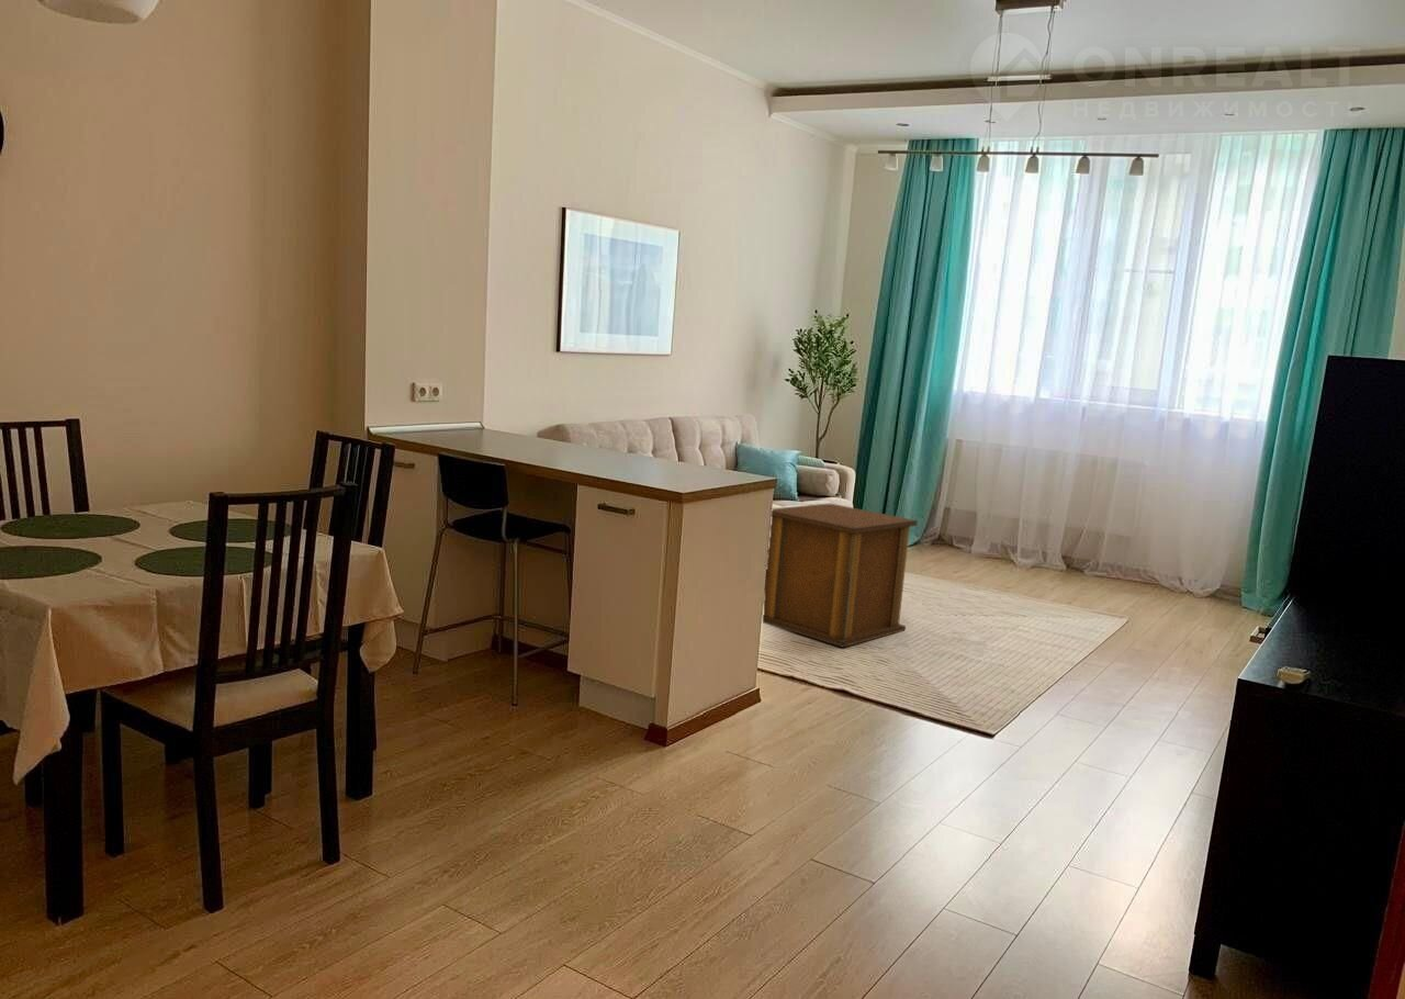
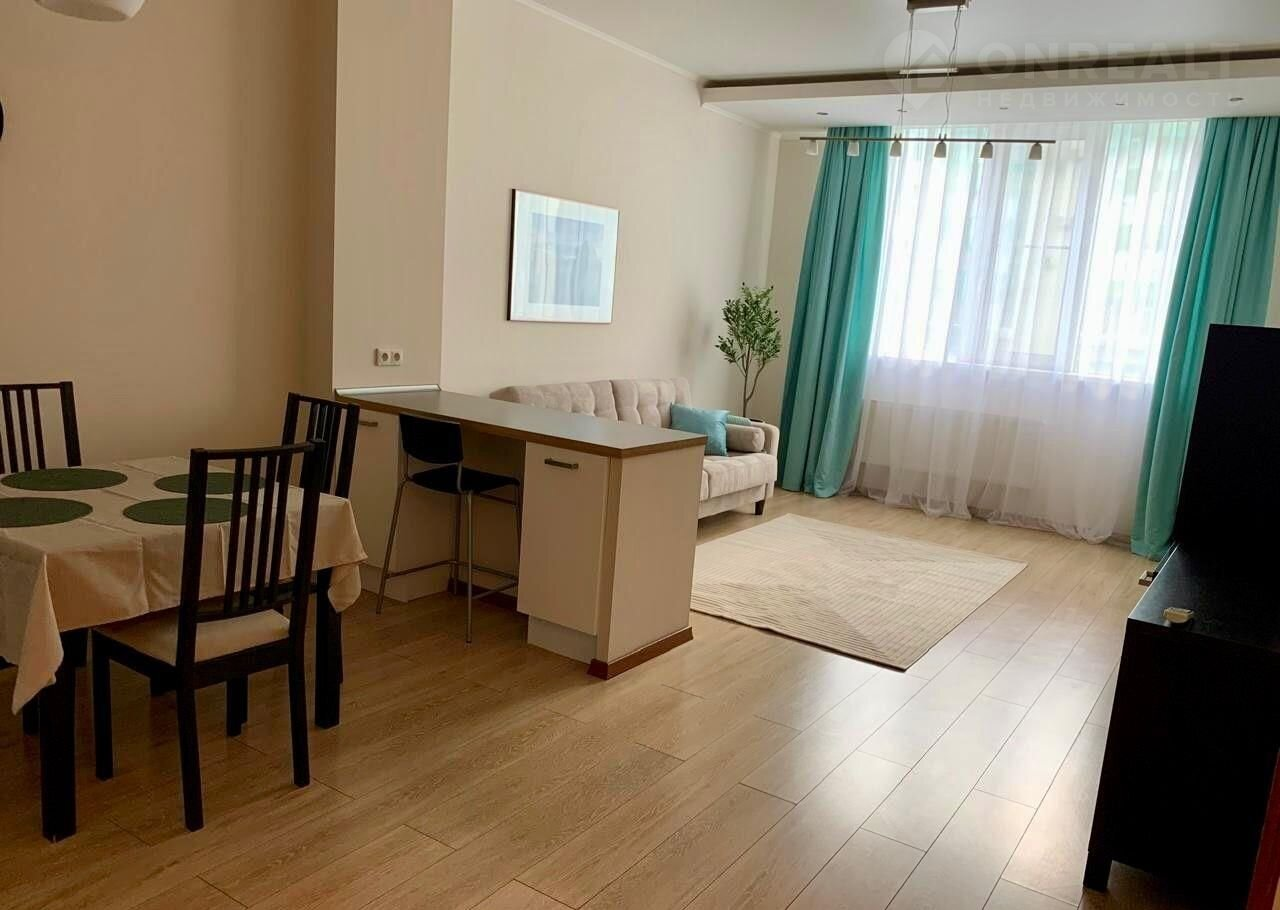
- side table [762,503,919,649]
